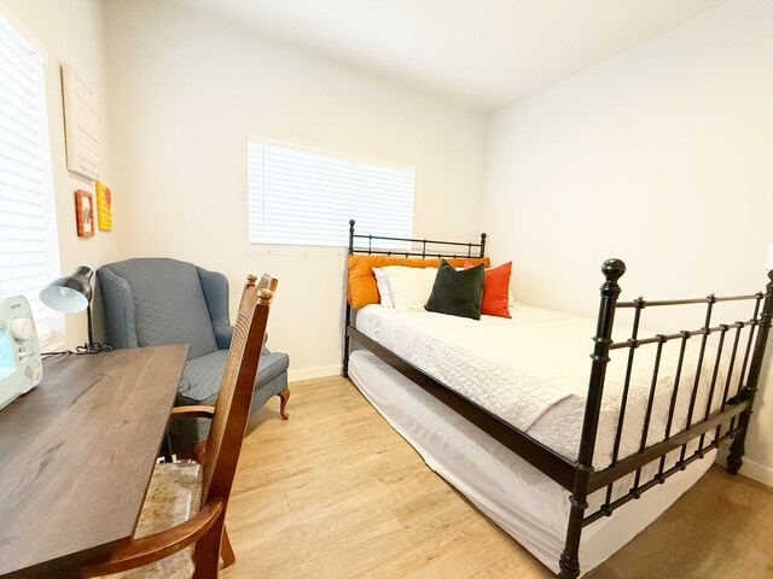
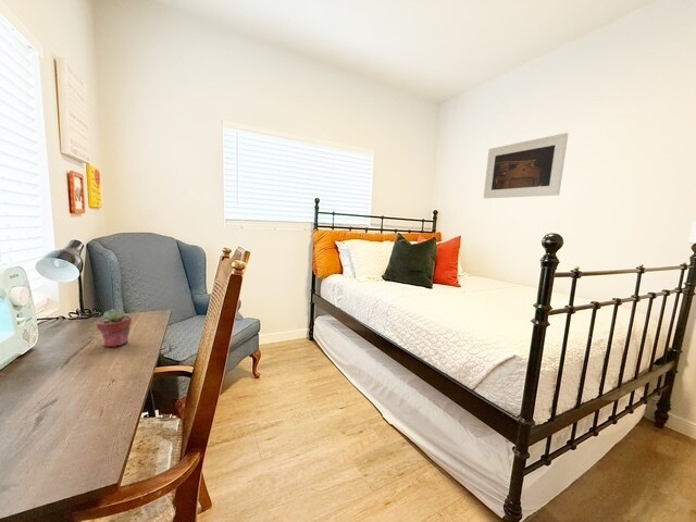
+ potted succulent [96,308,133,348]
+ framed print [483,132,569,199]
